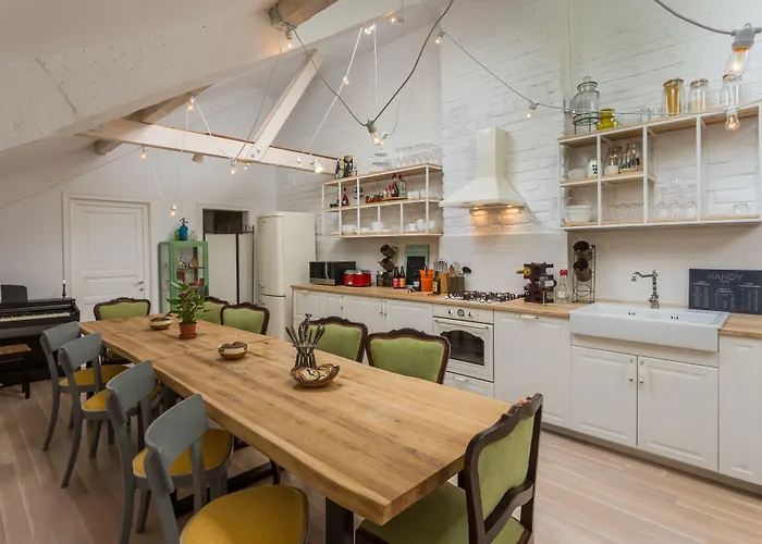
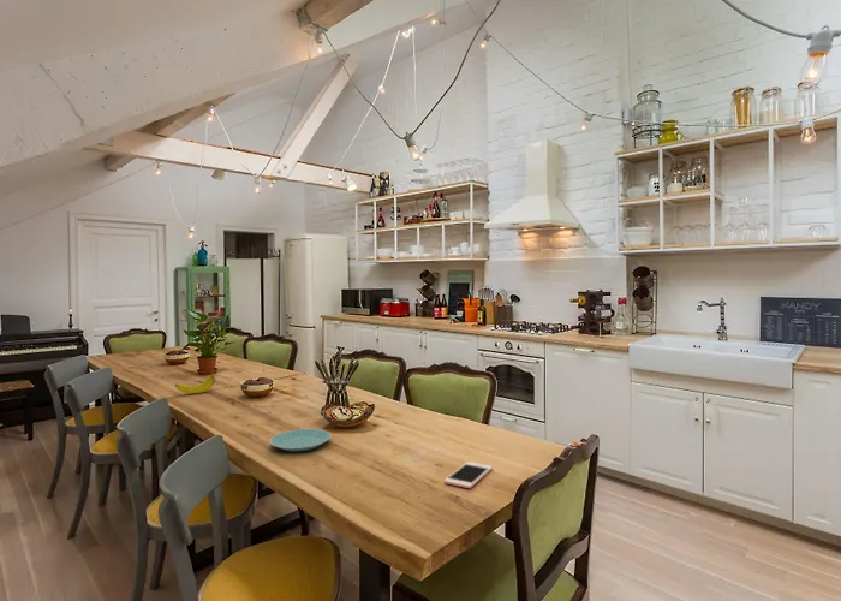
+ plate [269,428,332,452]
+ cell phone [443,460,494,489]
+ fruit [174,369,217,394]
